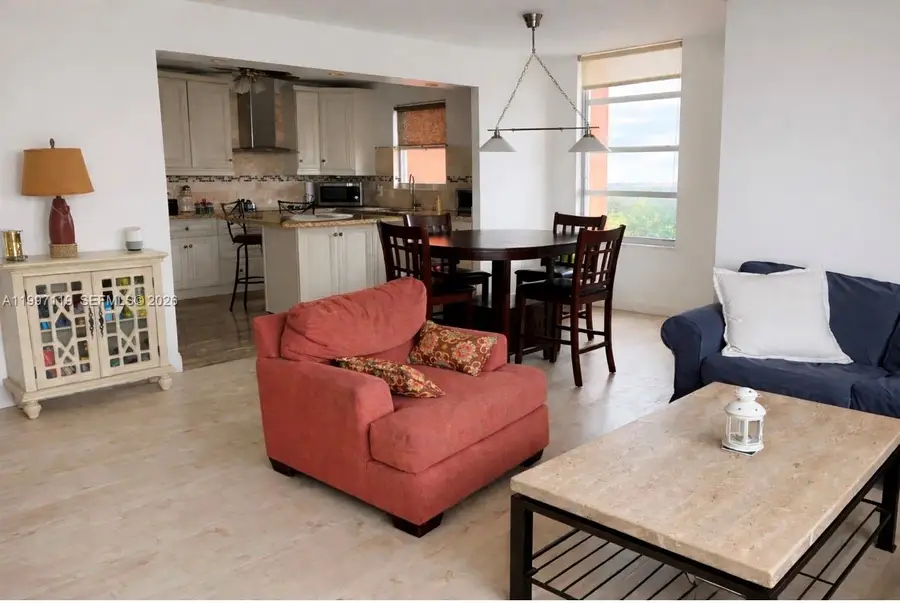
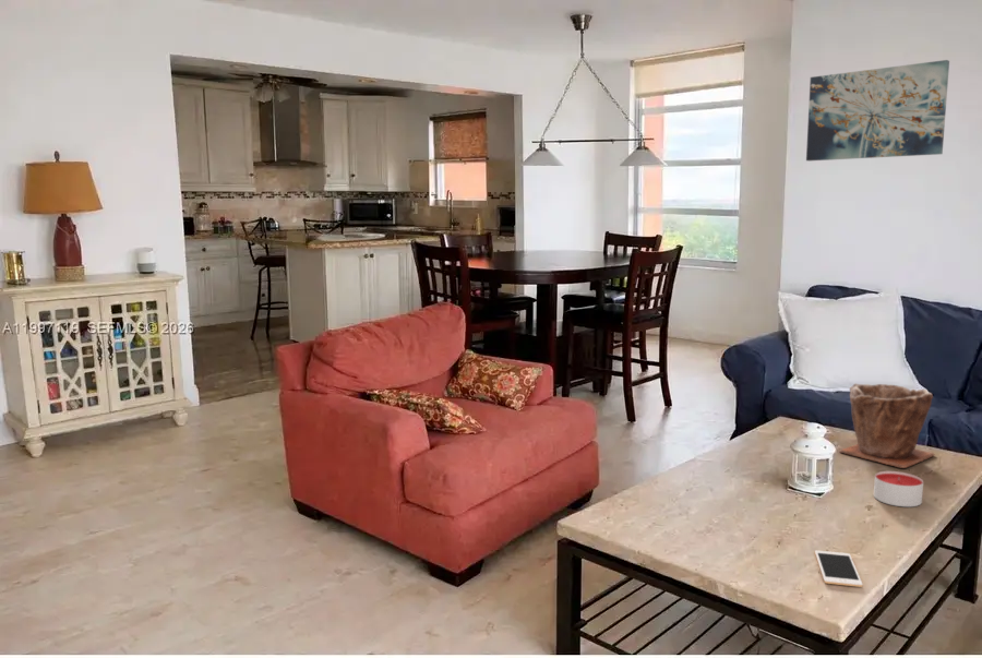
+ wall art [805,59,950,161]
+ candle [873,470,924,507]
+ cell phone [814,550,864,588]
+ plant pot [838,383,935,469]
